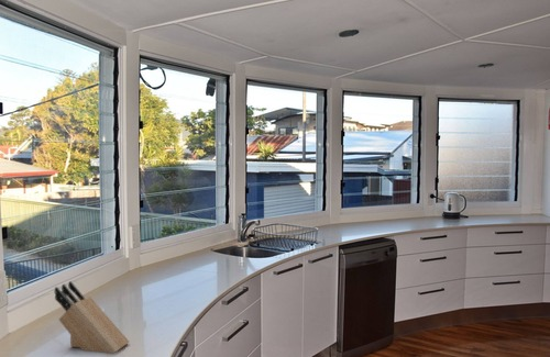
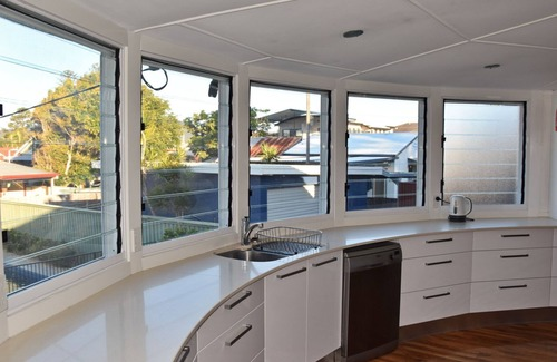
- knife block [54,280,131,355]
